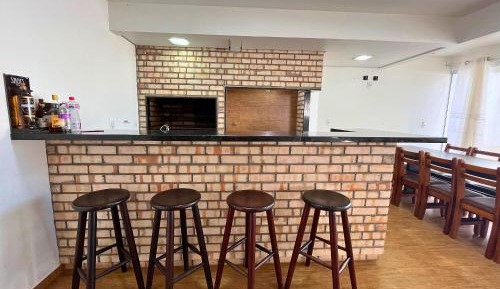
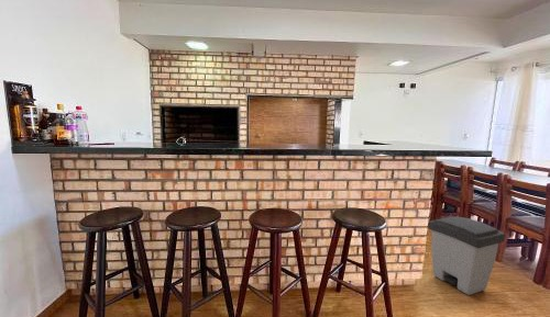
+ trash can [427,215,506,296]
